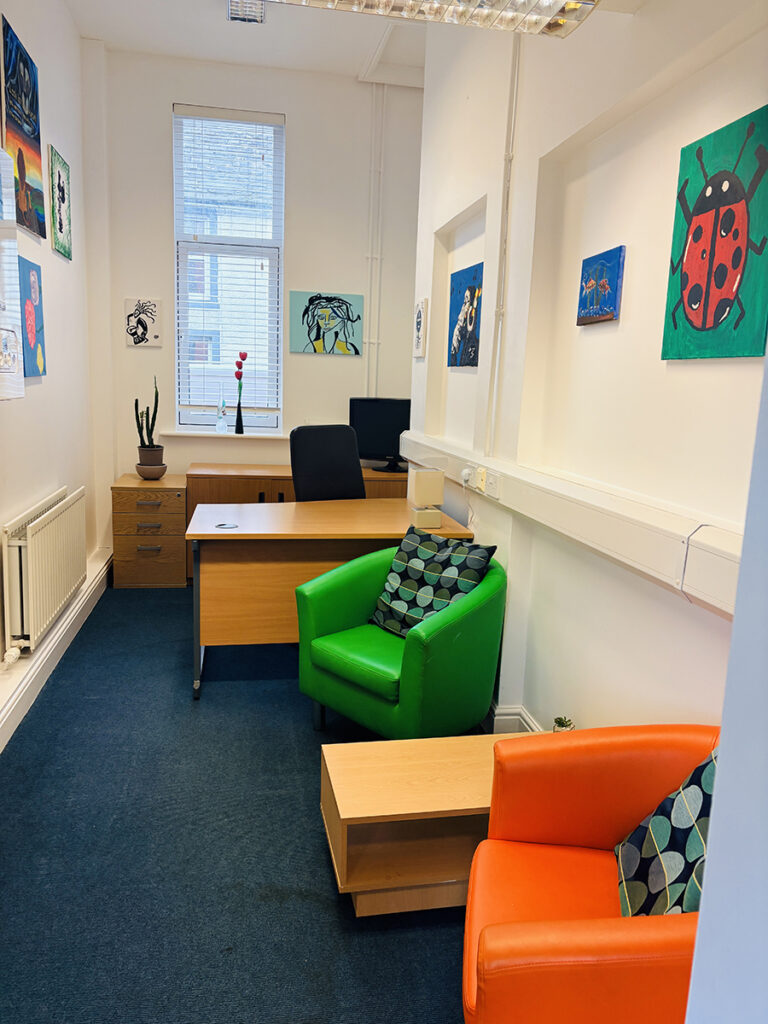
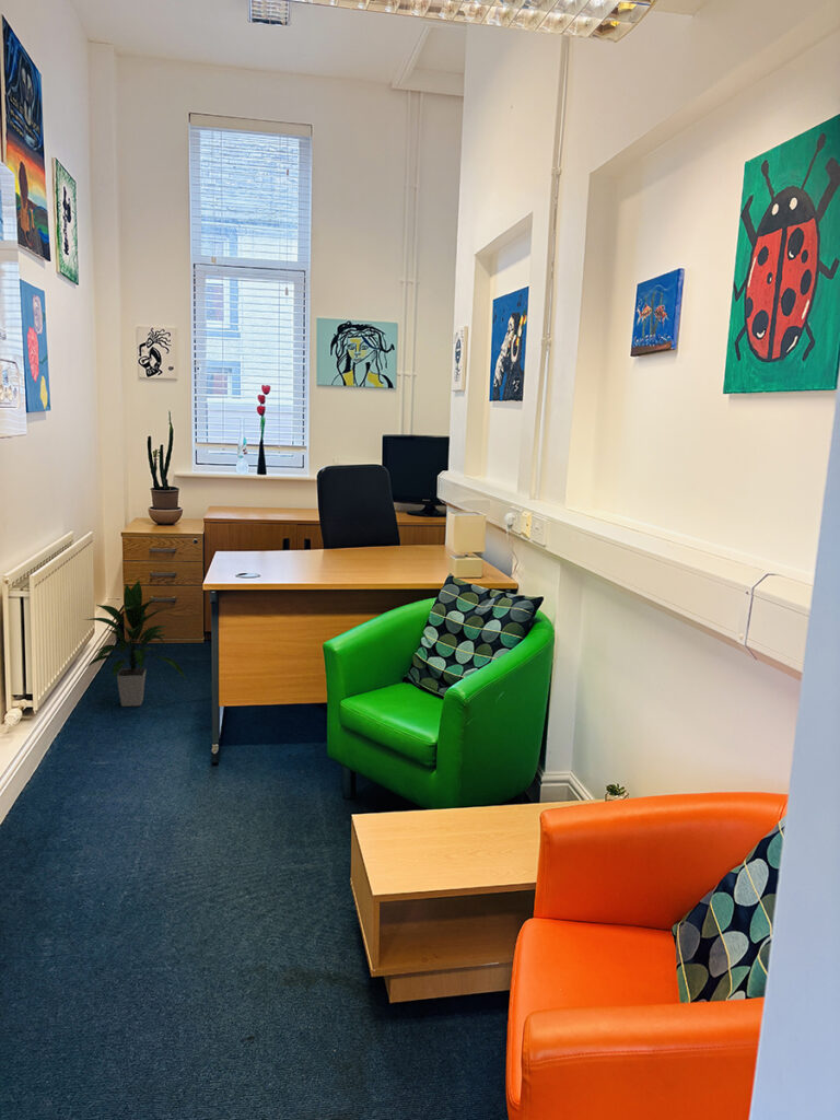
+ indoor plant [82,579,187,708]
